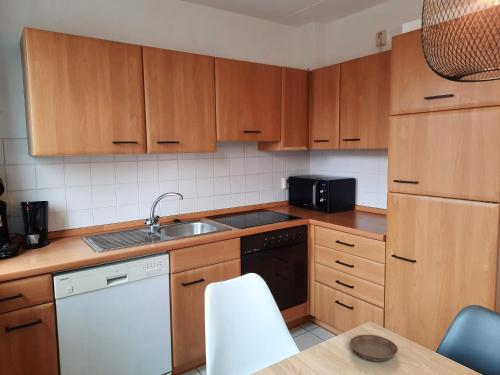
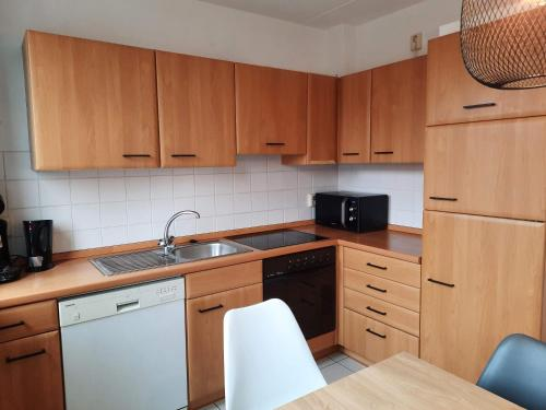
- saucer [349,334,399,362]
